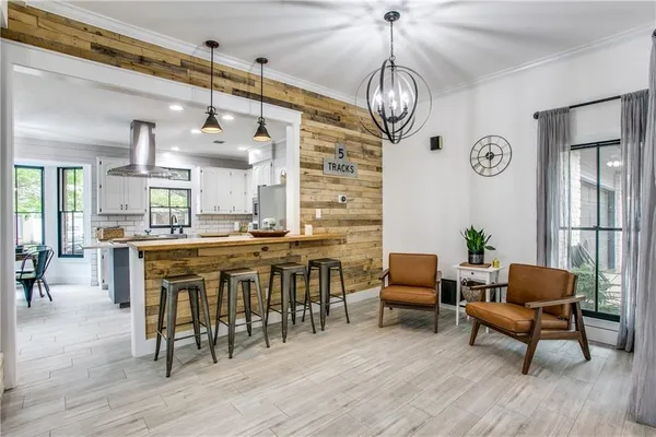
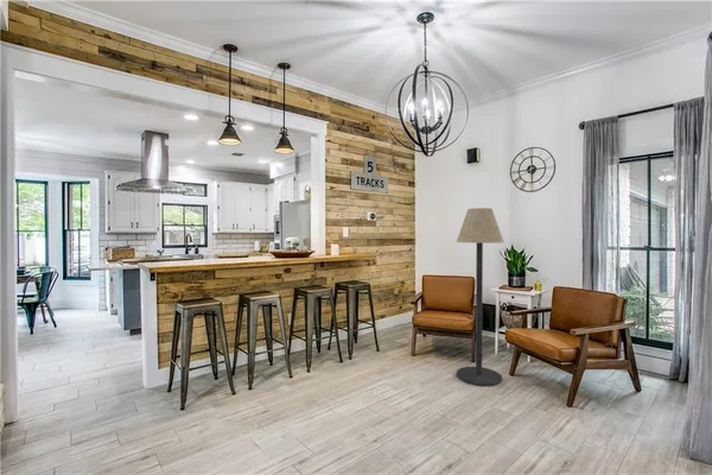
+ floor lamp [456,207,504,387]
